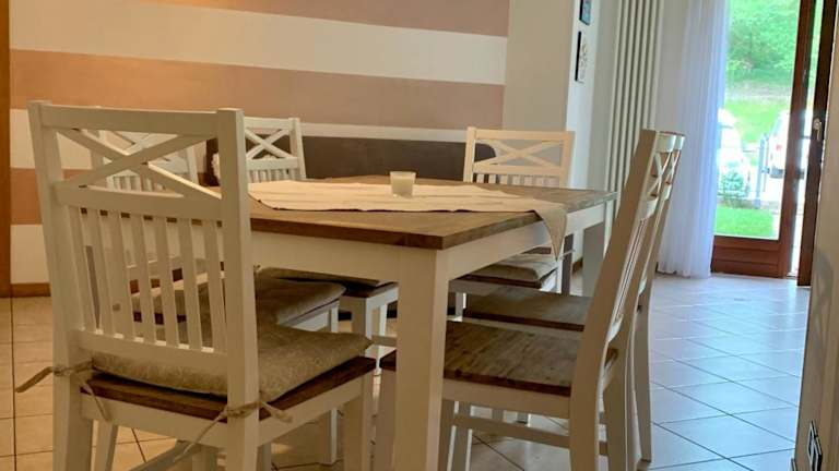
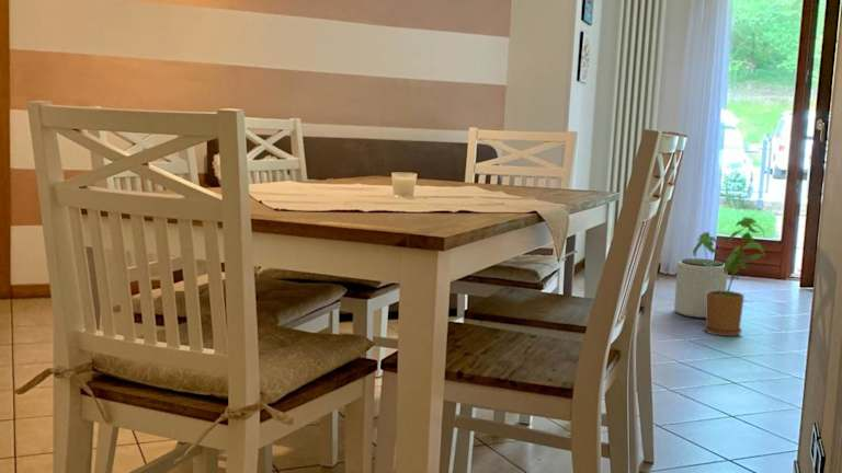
+ plant pot [673,257,729,320]
+ house plant [692,216,767,337]
